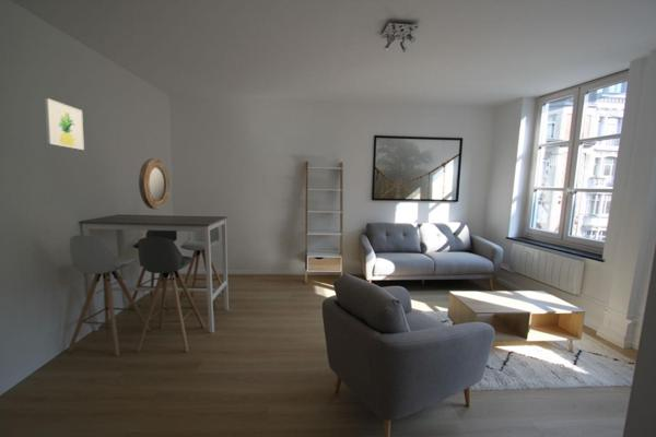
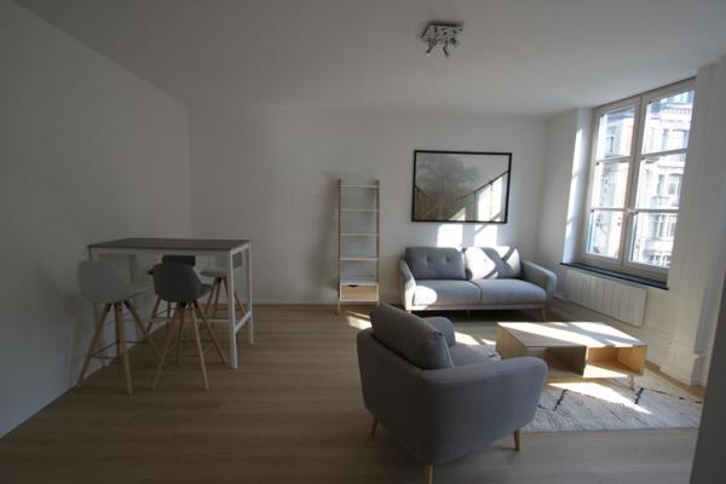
- wall art [44,97,85,151]
- home mirror [138,157,171,210]
